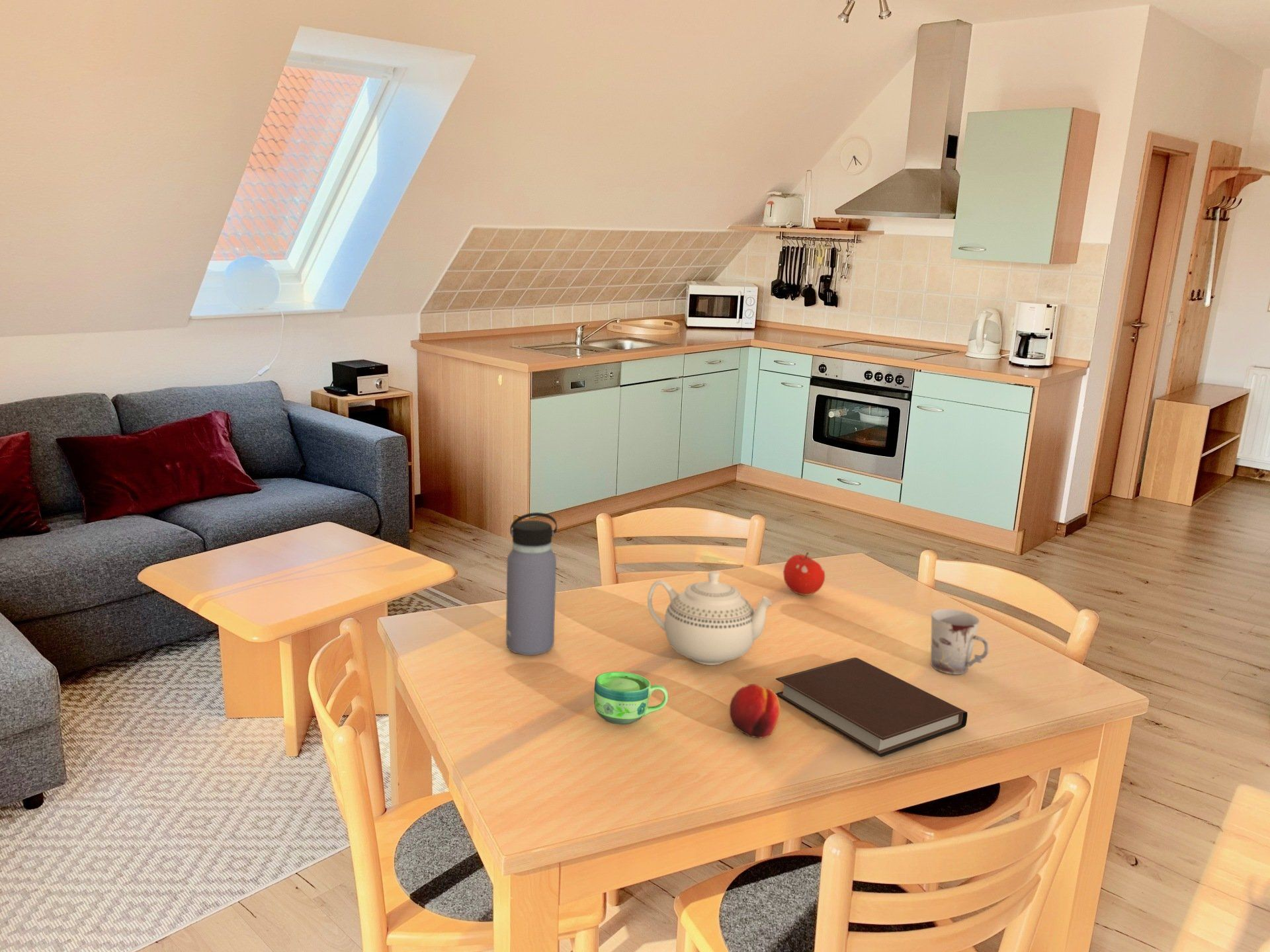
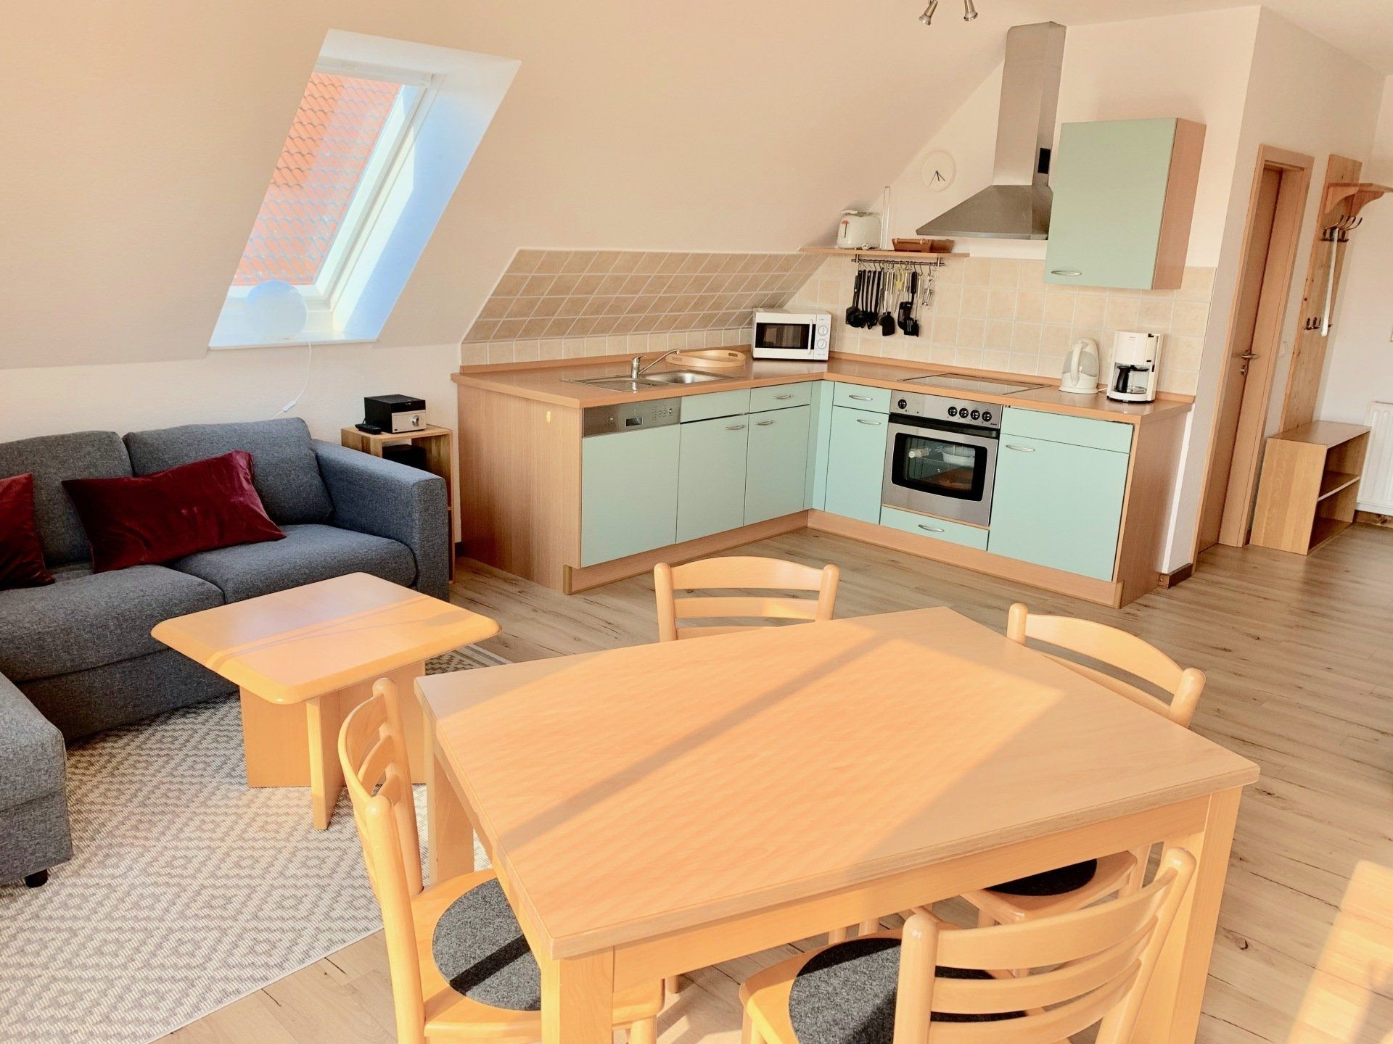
- cup [930,608,990,675]
- teapot [647,570,773,666]
- fruit [783,551,825,596]
- notebook [775,657,968,758]
- fruit [729,684,781,738]
- cup [593,671,669,725]
- water bottle [505,512,558,656]
